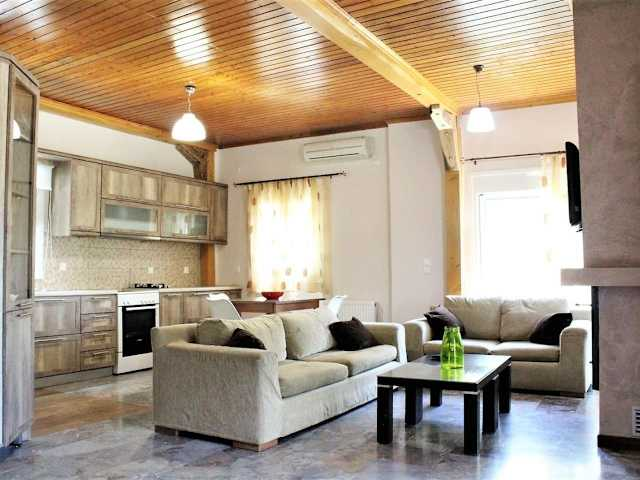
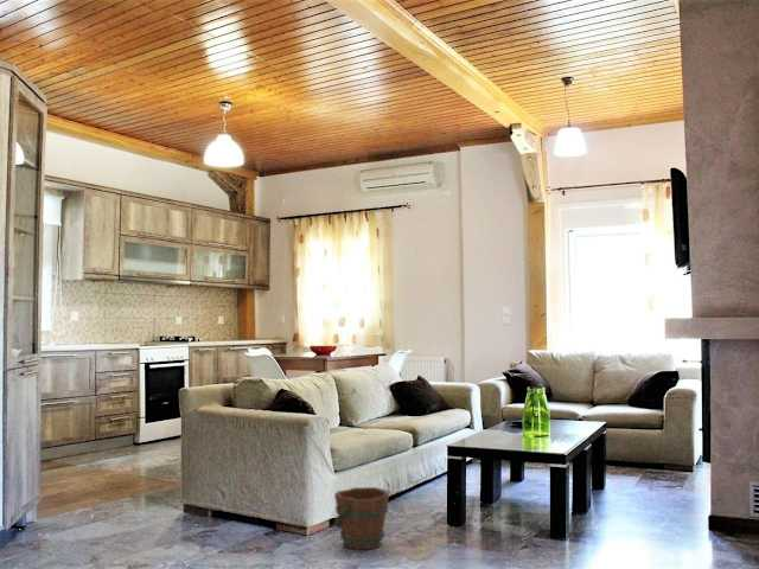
+ bucket [333,486,390,551]
